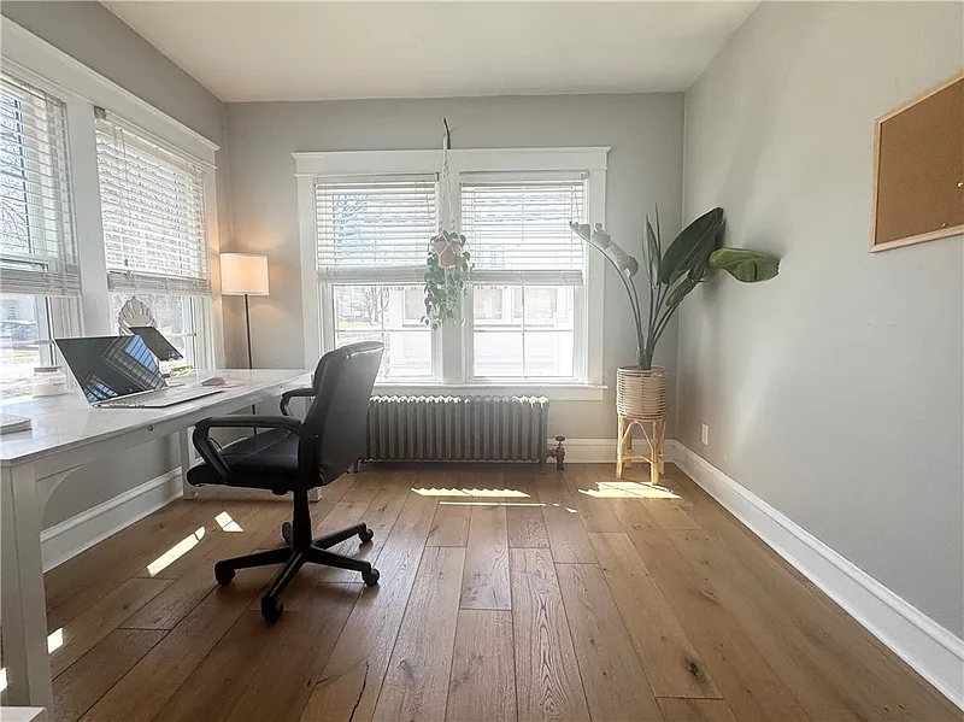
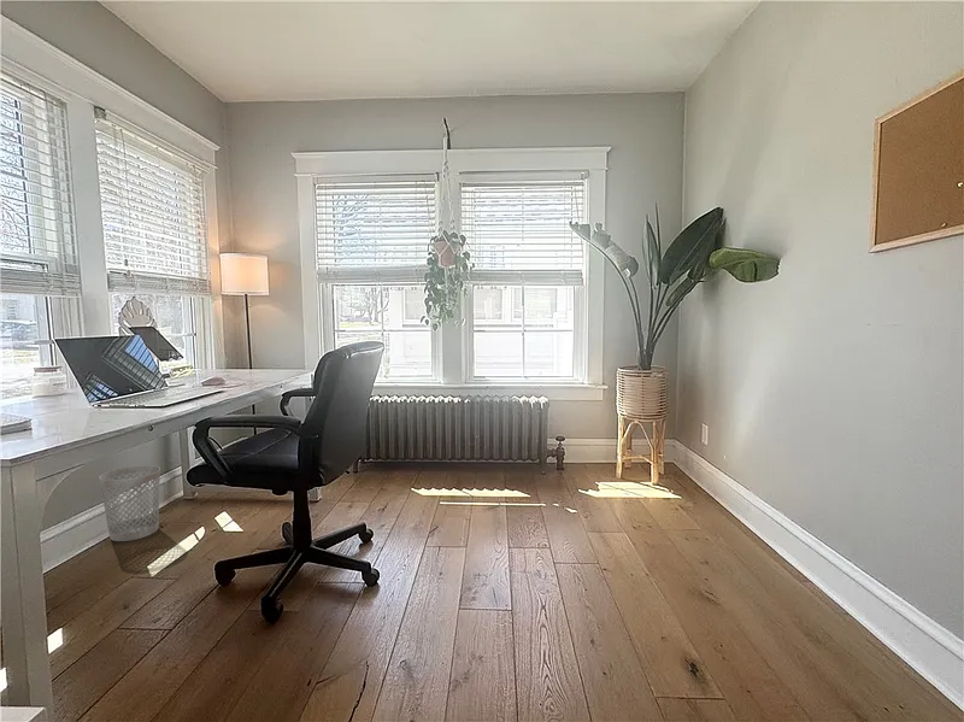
+ wastebasket [98,464,161,542]
